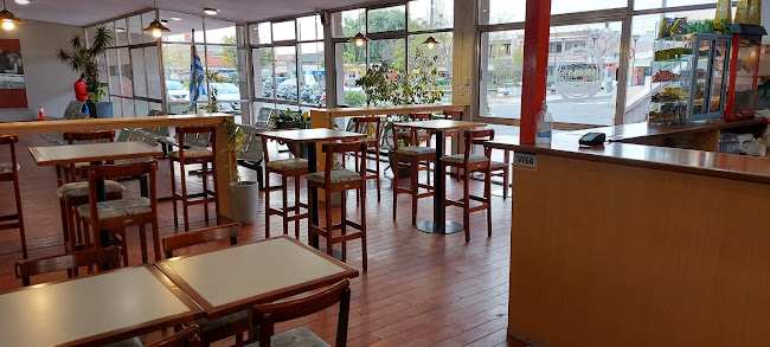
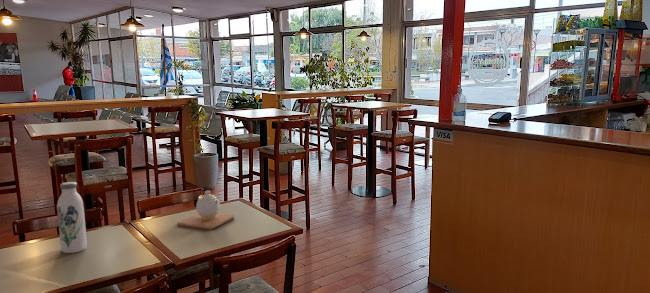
+ water bottle [56,181,88,254]
+ teapot [176,190,235,230]
